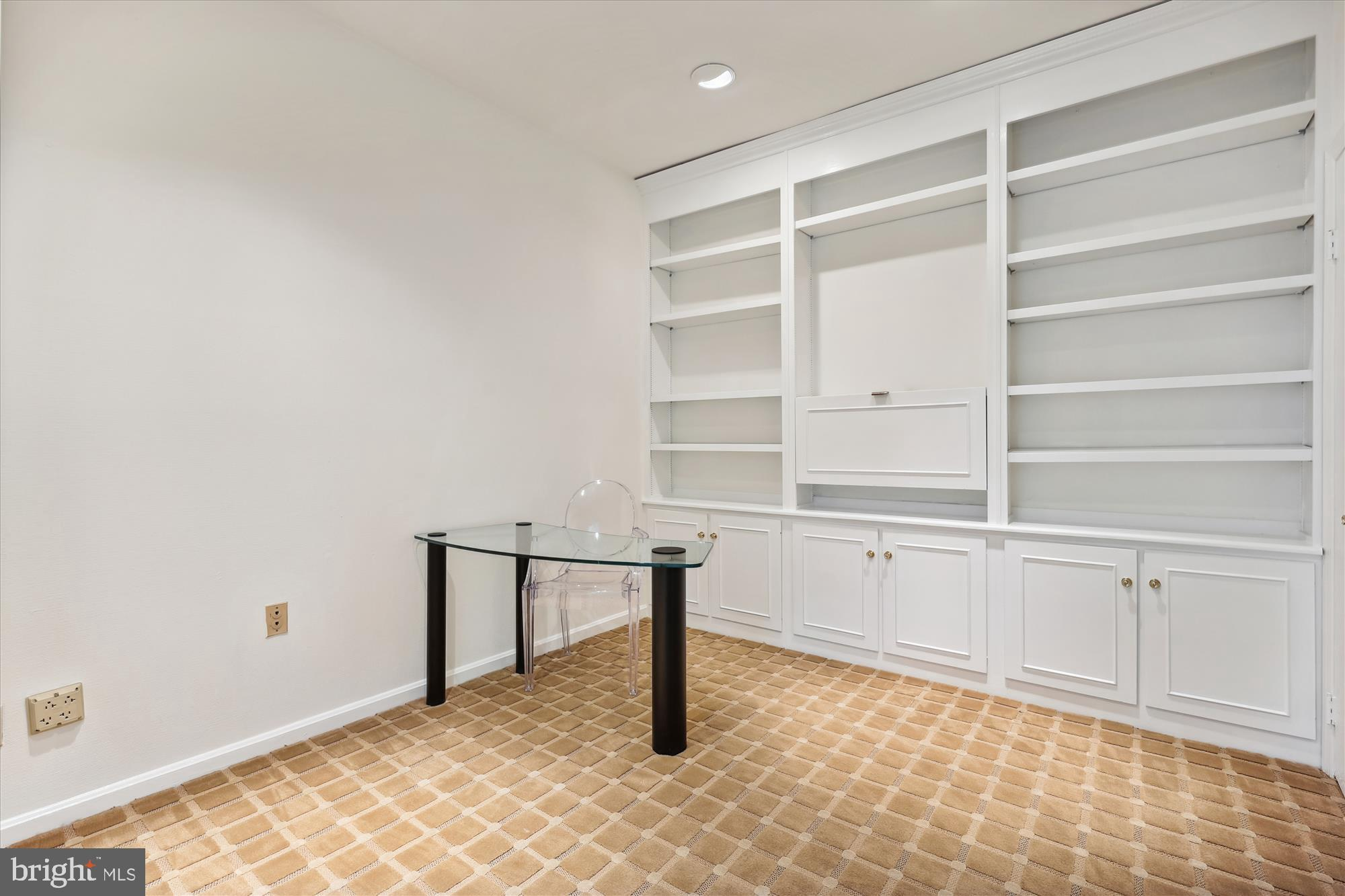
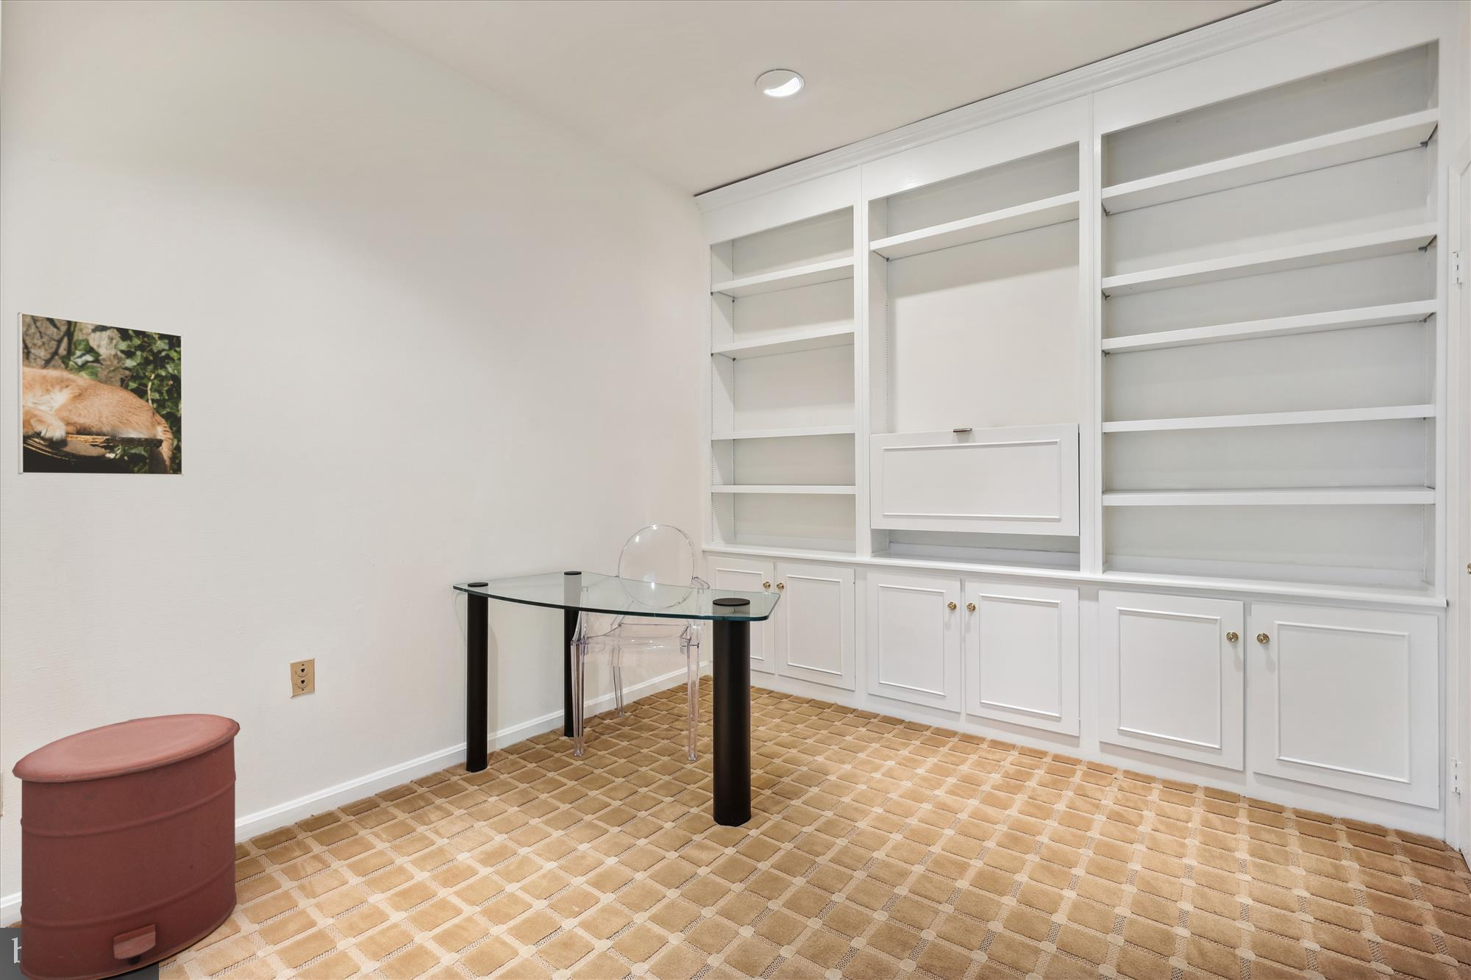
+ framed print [16,311,184,477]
+ trash can [11,713,242,980]
